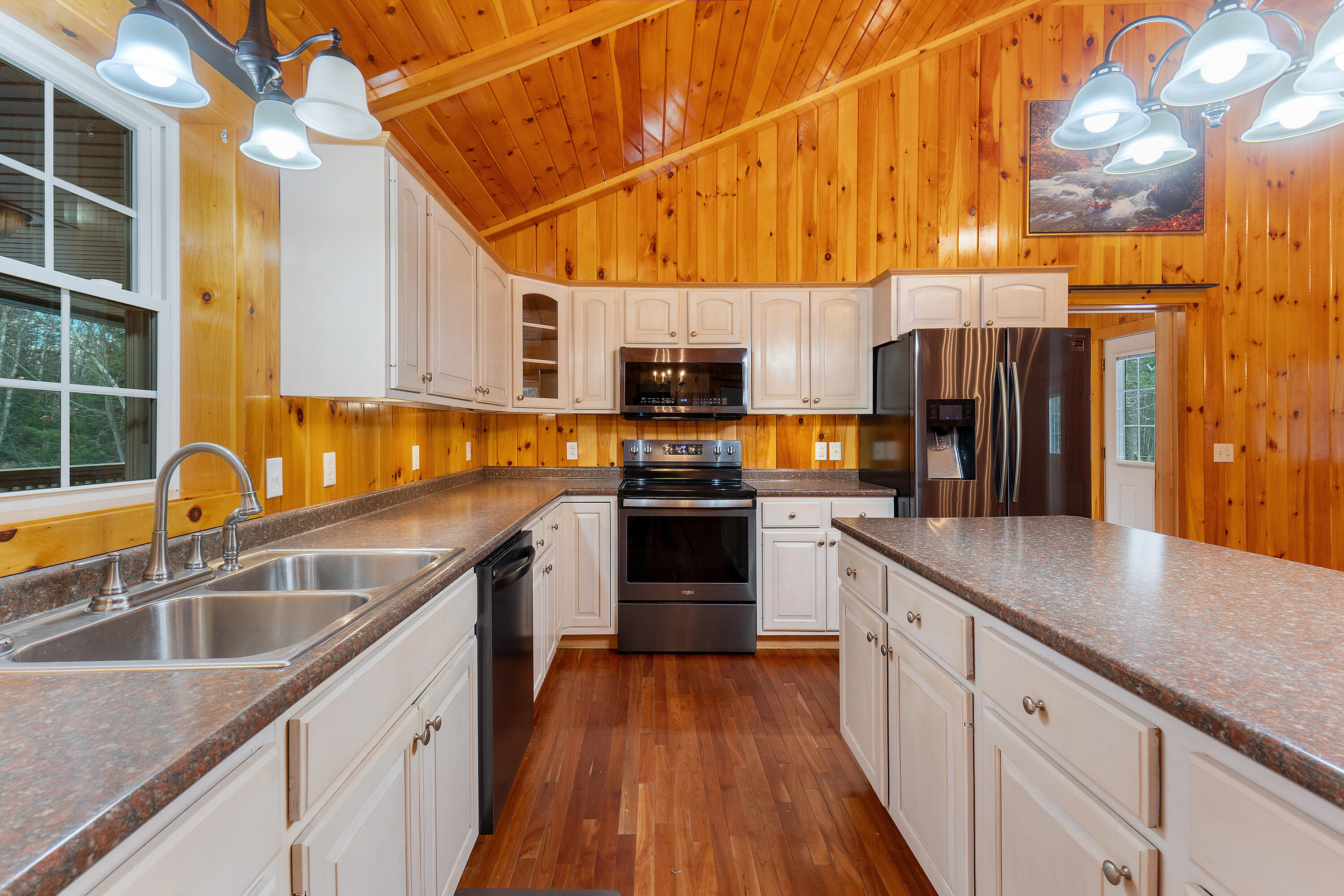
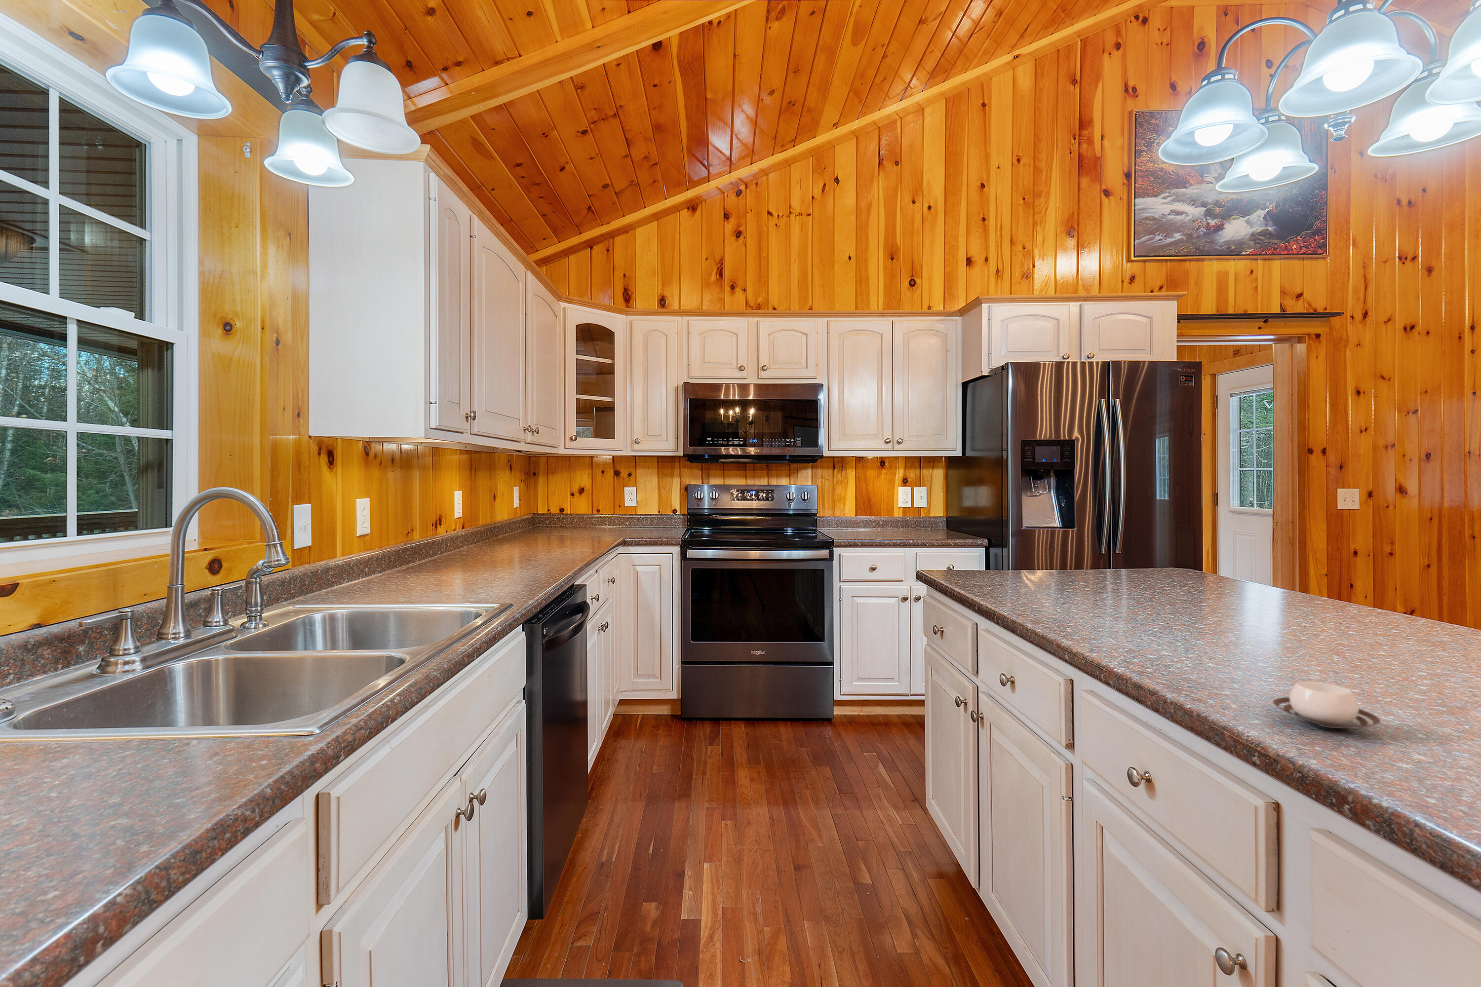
+ cup [1272,682,1381,729]
